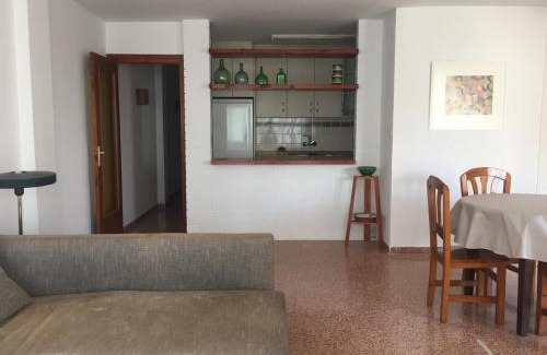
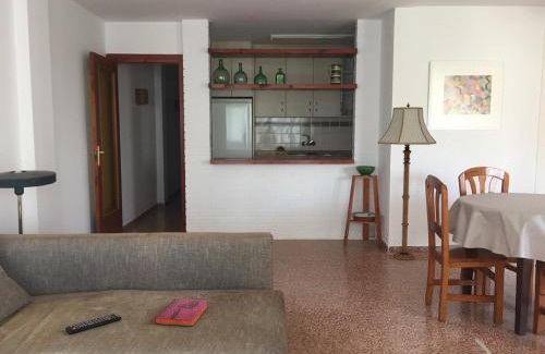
+ floor lamp [377,101,437,261]
+ hardback book [154,297,209,327]
+ remote control [64,313,122,335]
